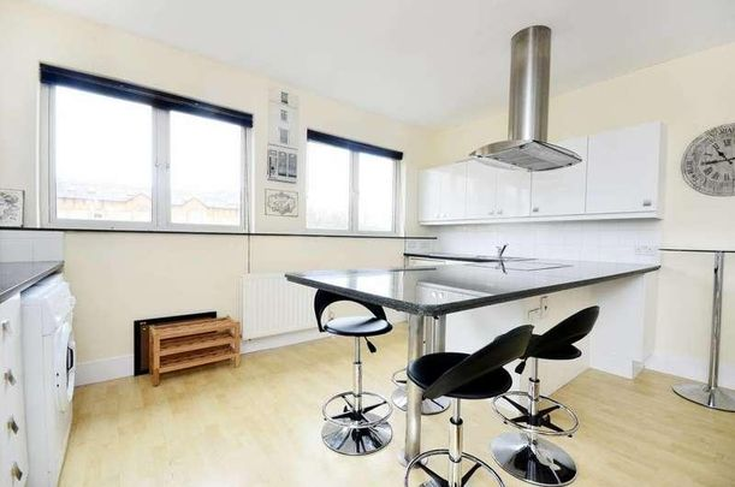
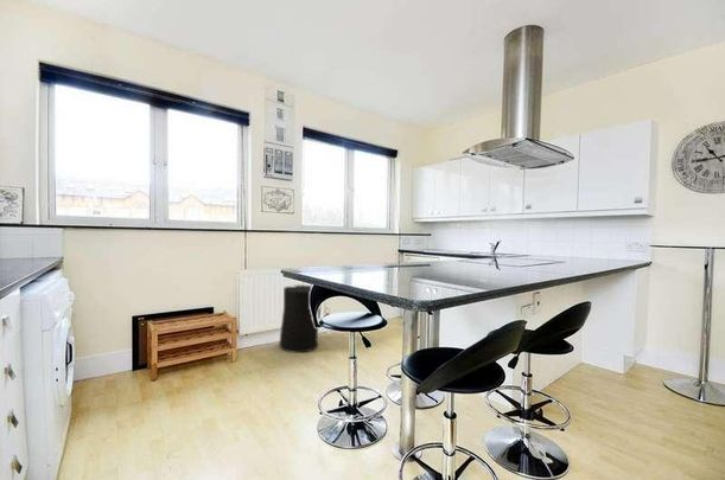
+ trash can [278,282,322,354]
